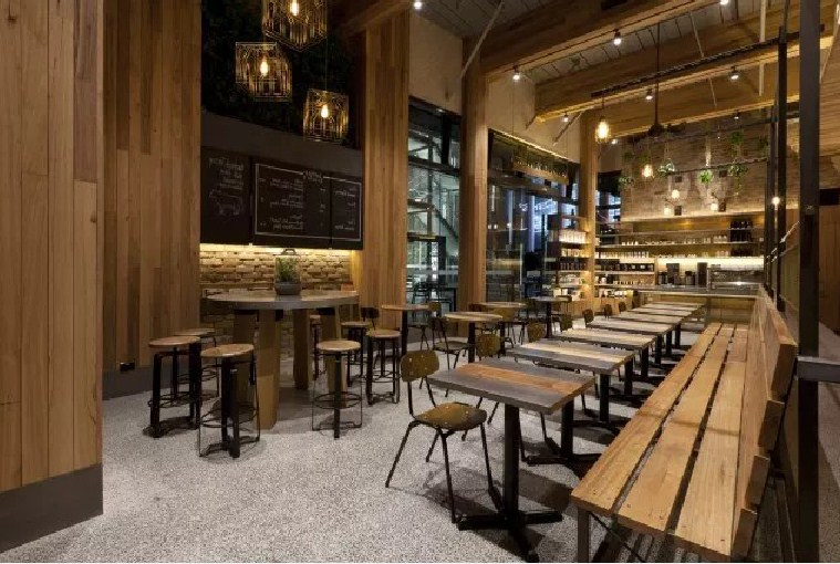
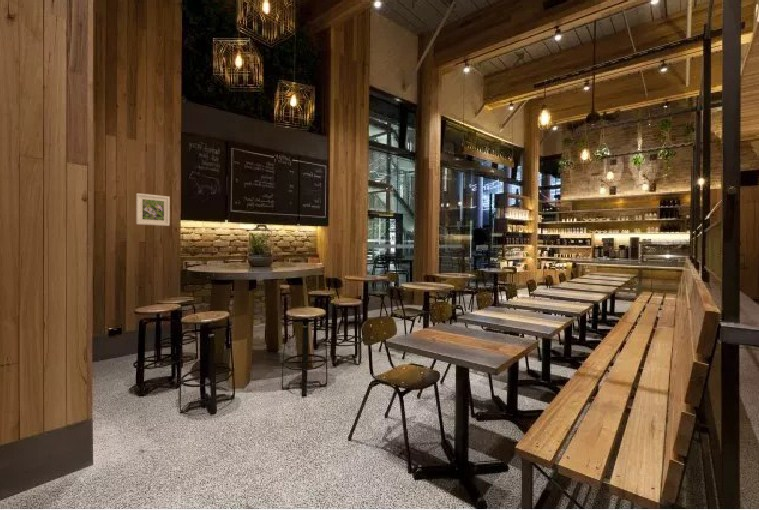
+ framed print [135,192,171,227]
